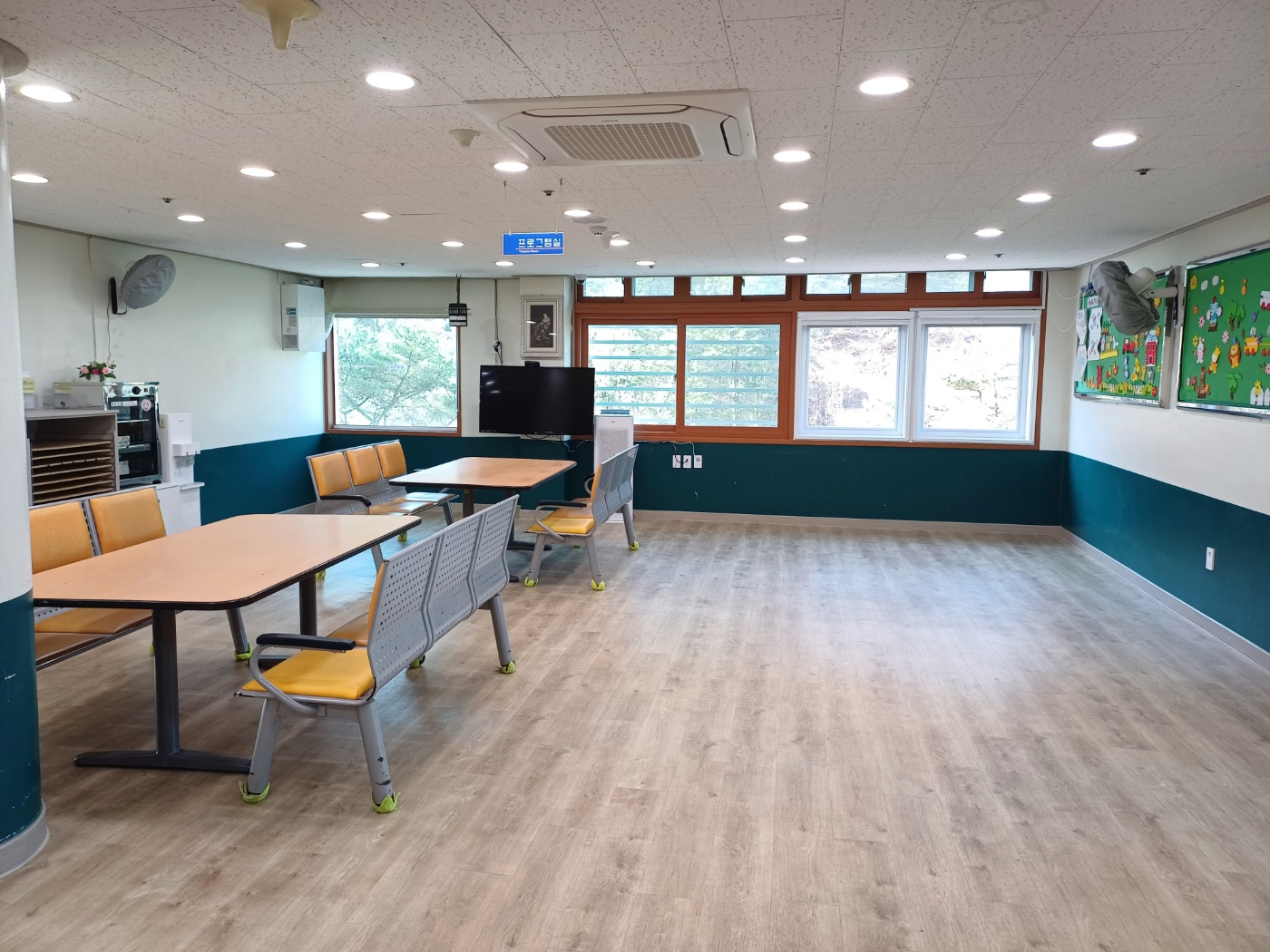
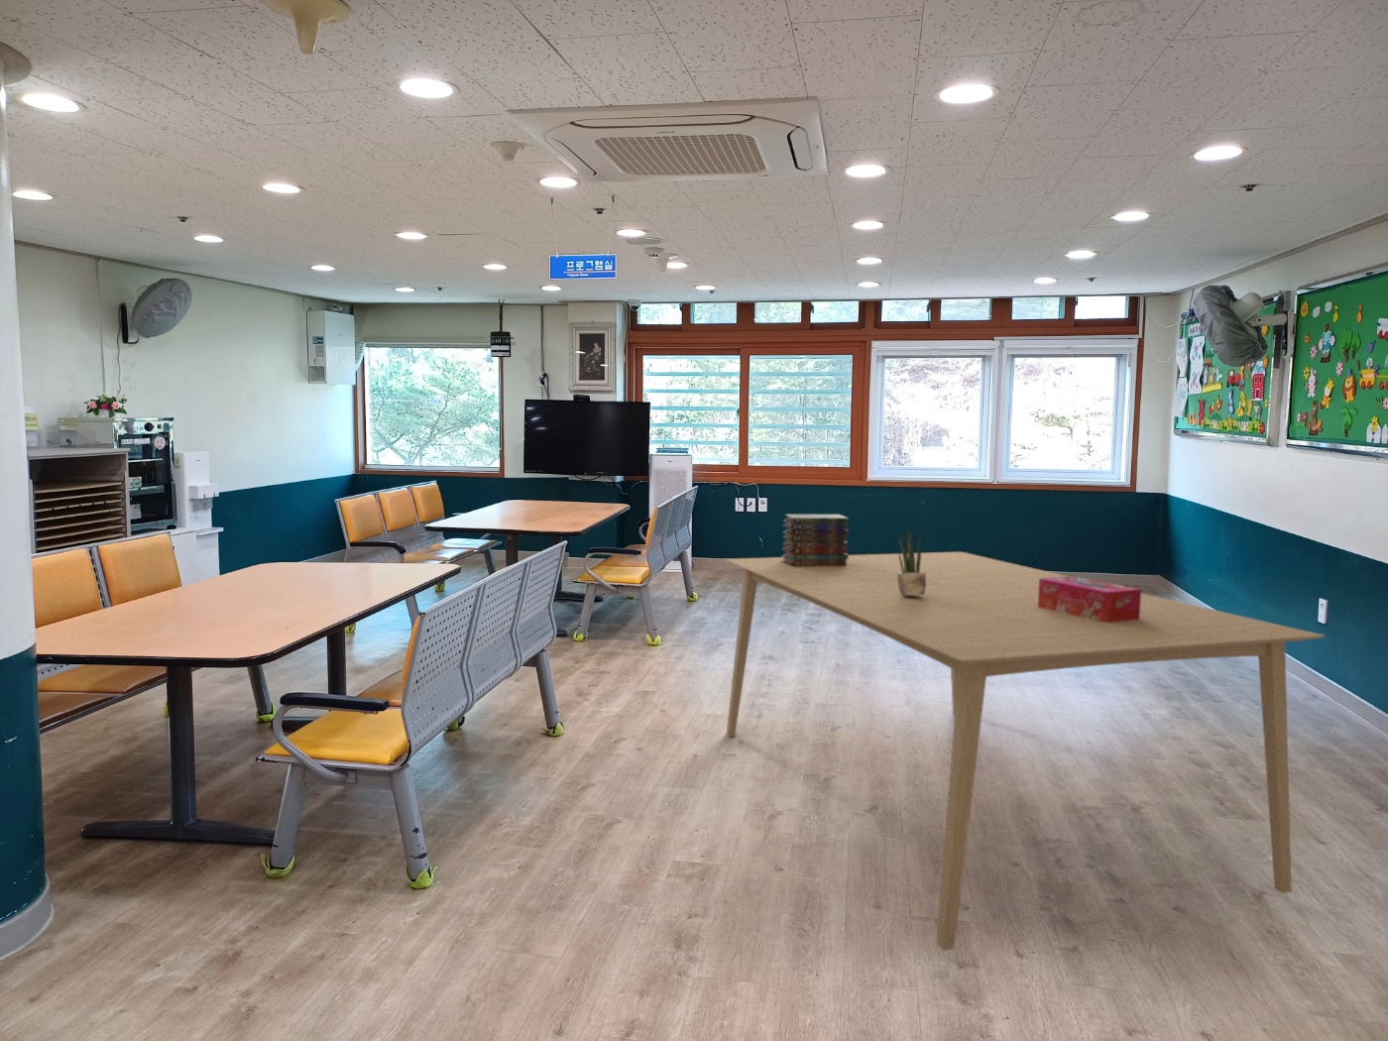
+ tissue box [1038,575,1142,622]
+ book stack [780,514,849,568]
+ potted plant [897,528,926,596]
+ dining table [724,551,1326,951]
